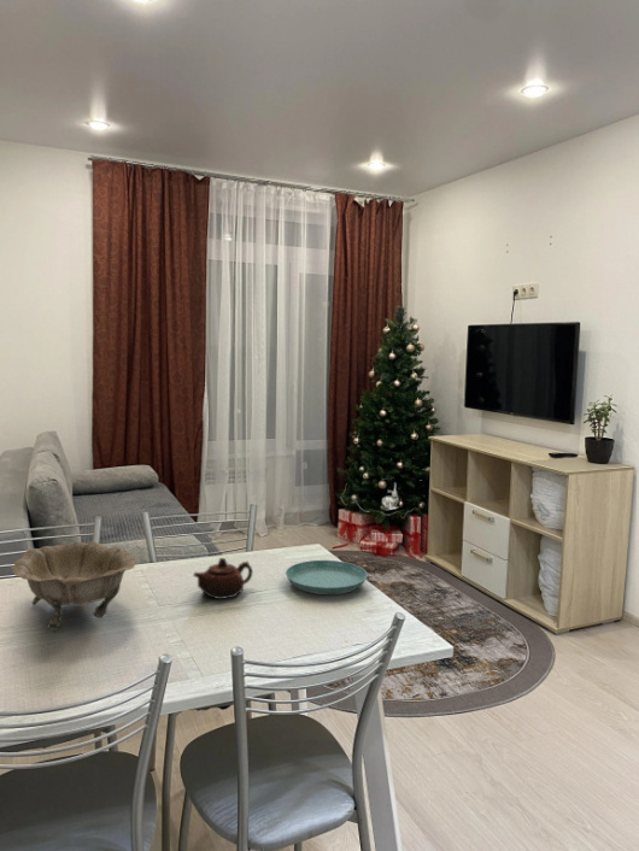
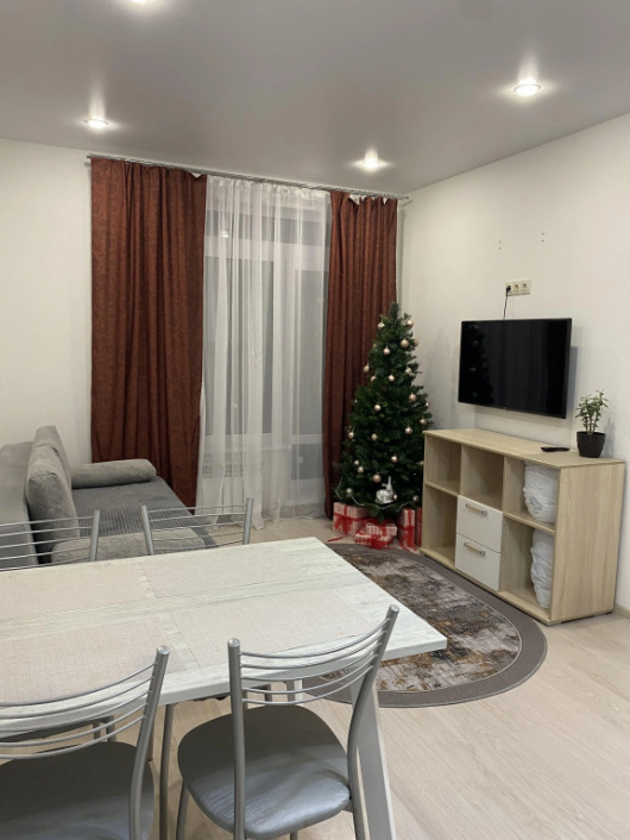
- saucer [285,559,369,595]
- teapot [192,557,253,600]
- decorative bowl [11,540,136,632]
